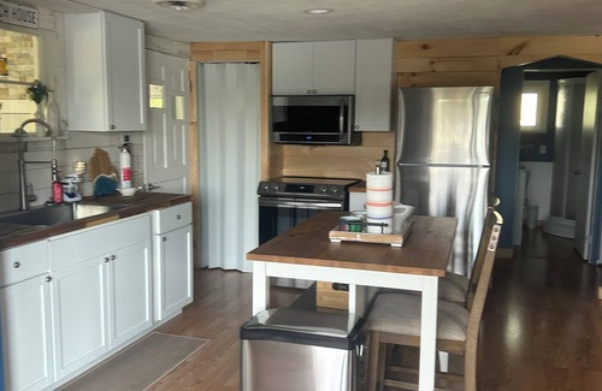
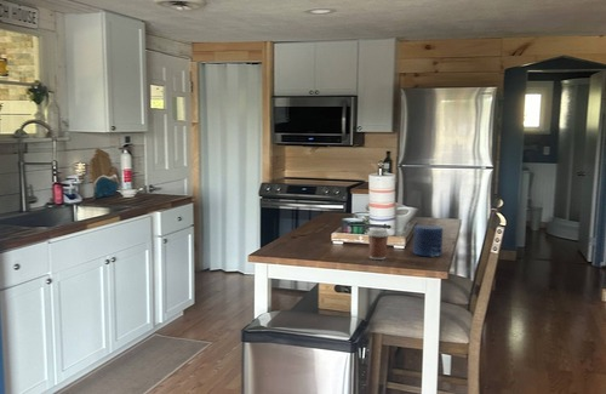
+ candle [412,223,444,257]
+ coffee cup [366,227,390,261]
